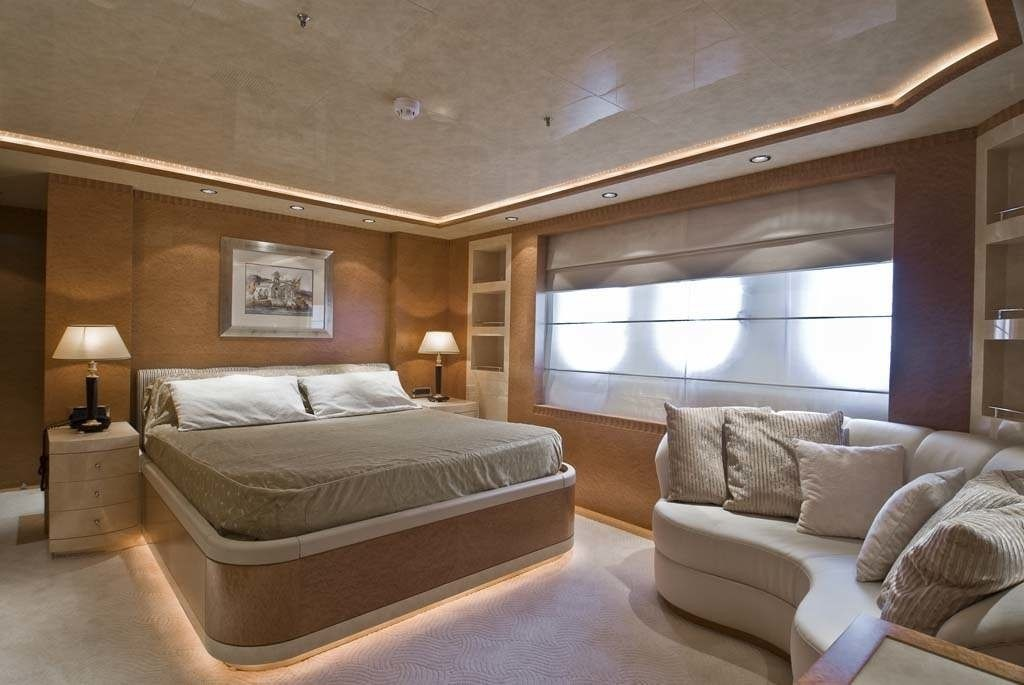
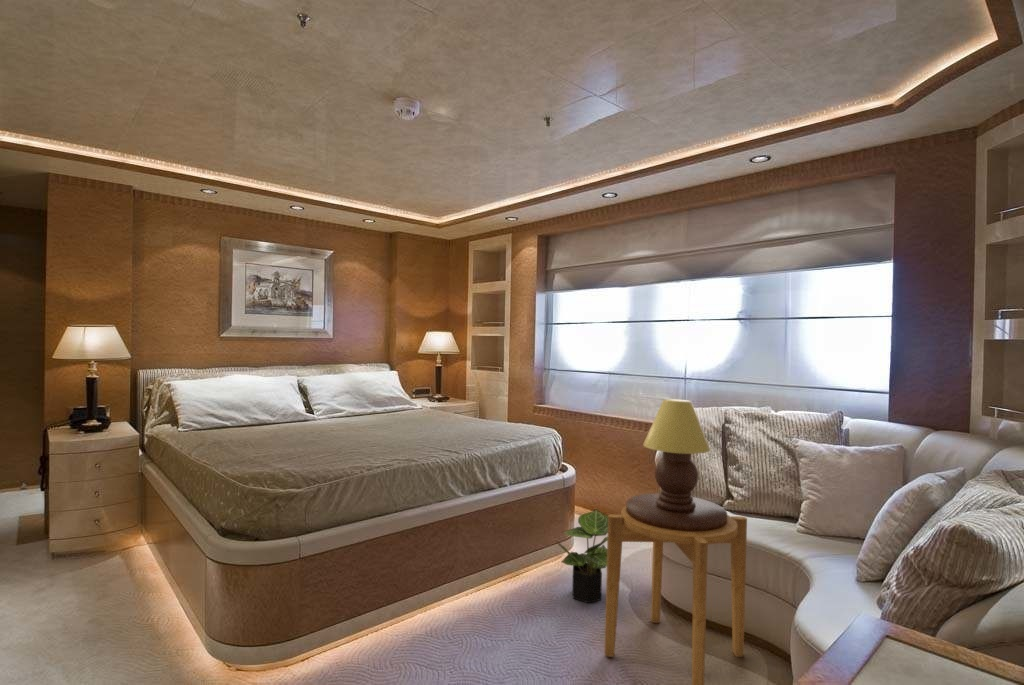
+ table lamp [625,398,728,532]
+ side table [604,505,748,685]
+ potted plant [555,508,608,604]
